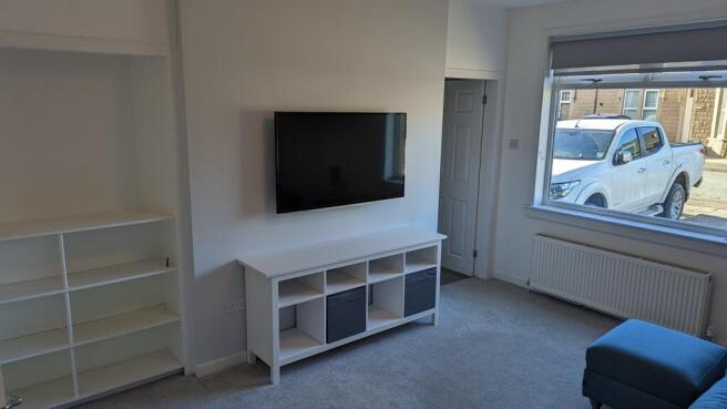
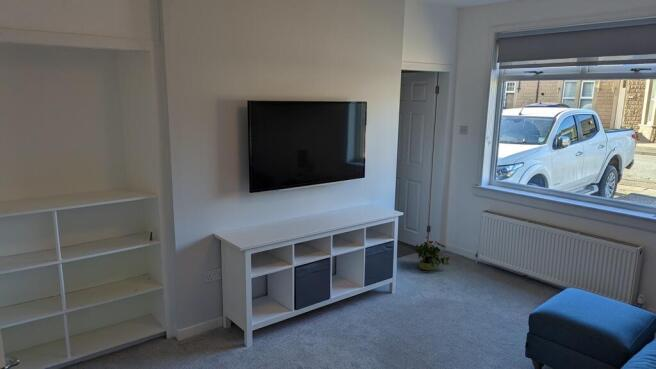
+ potted plant [412,236,451,271]
